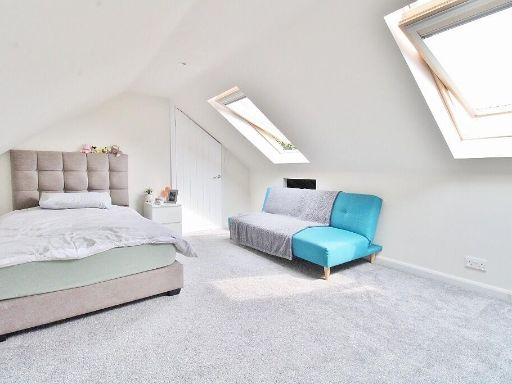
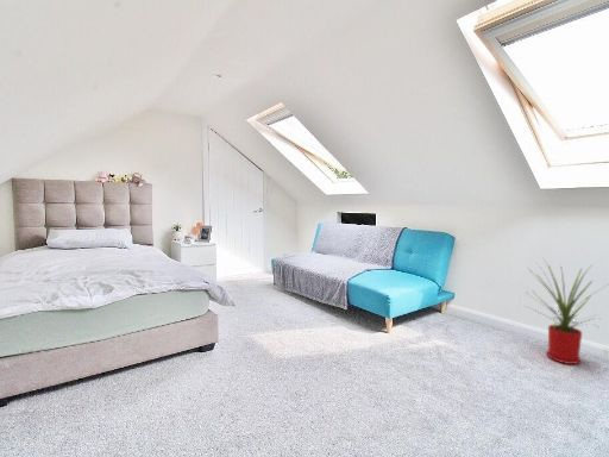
+ house plant [523,257,609,365]
